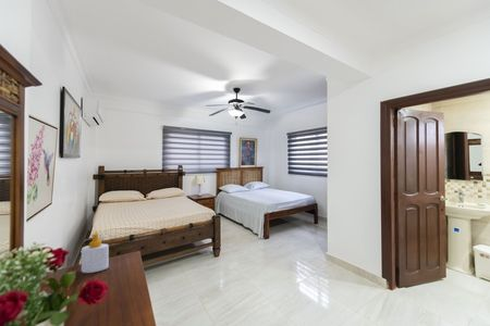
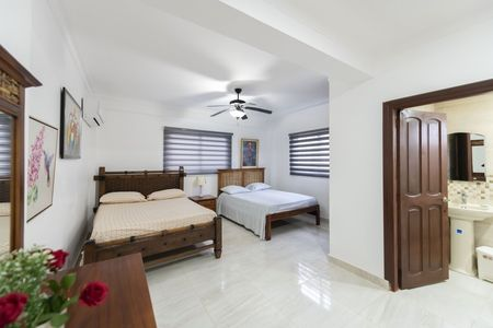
- soap bottle [81,231,110,274]
